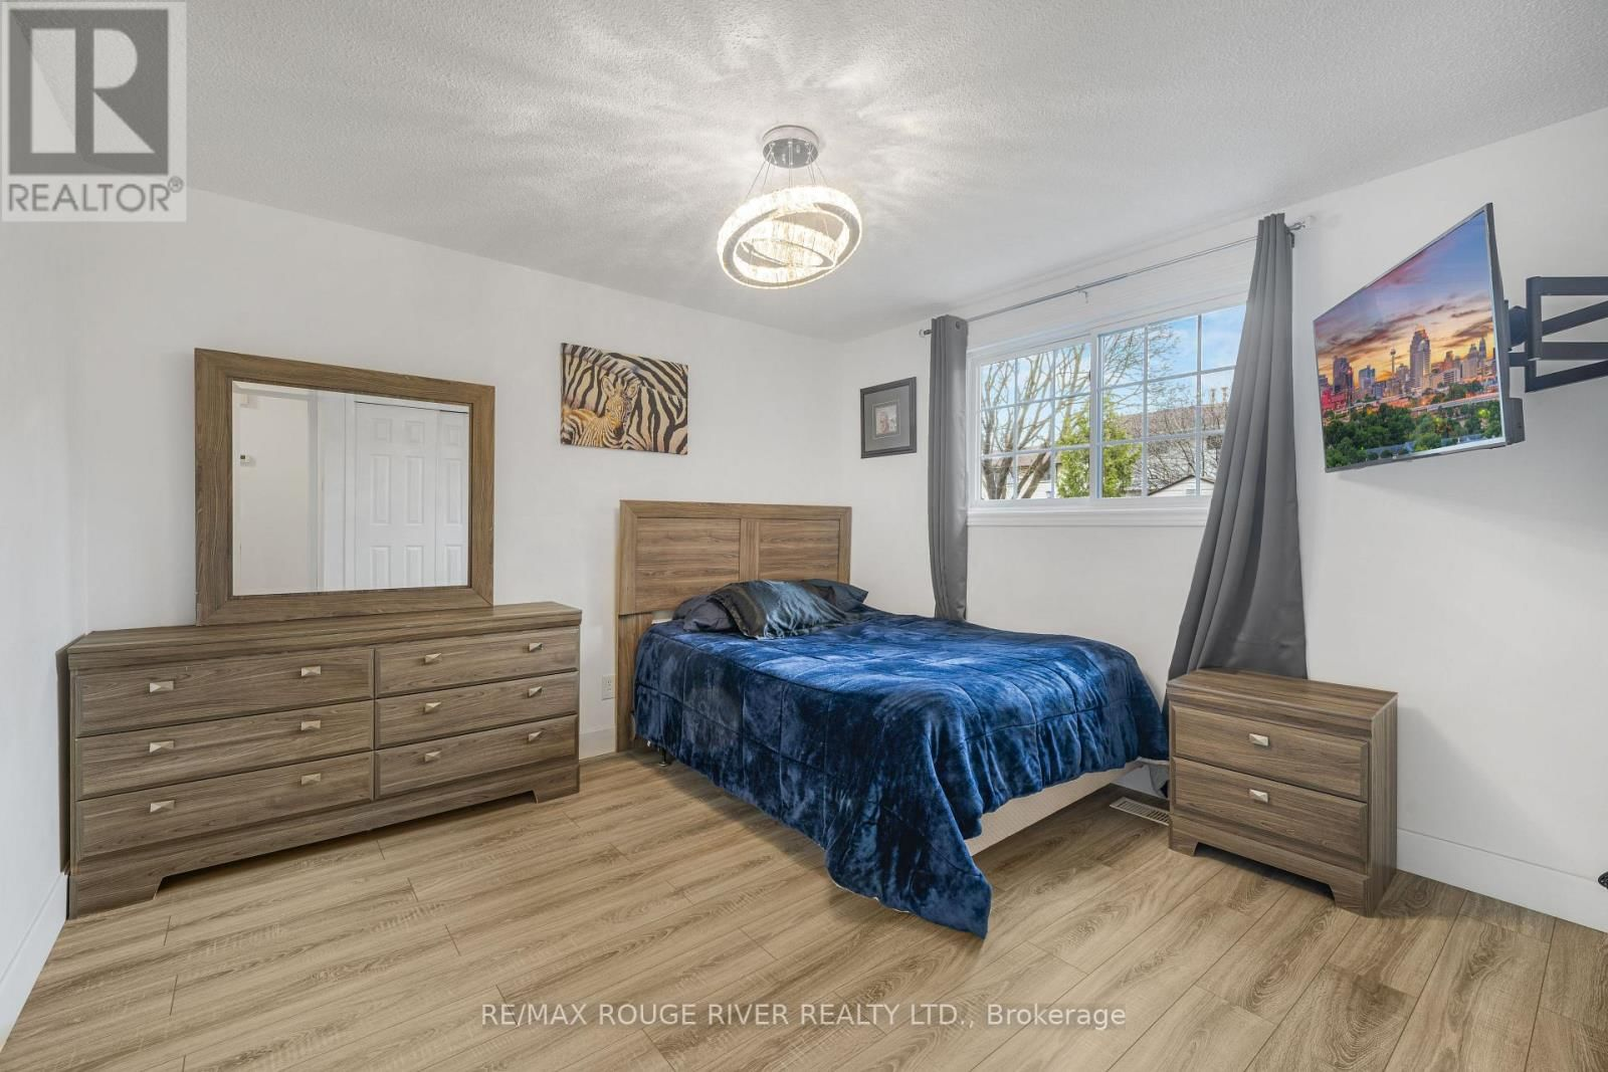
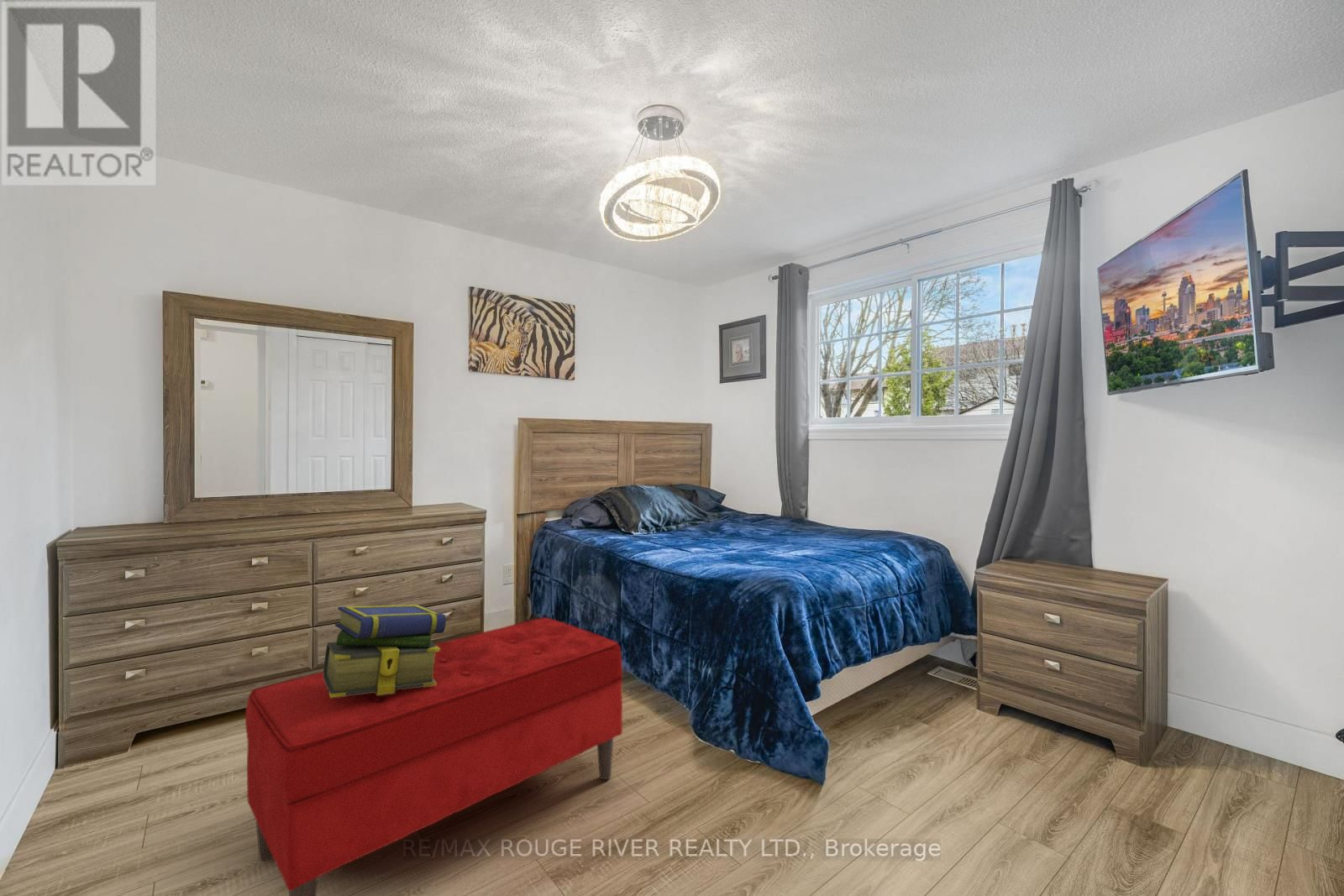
+ bench [244,616,623,896]
+ stack of books [323,604,447,698]
